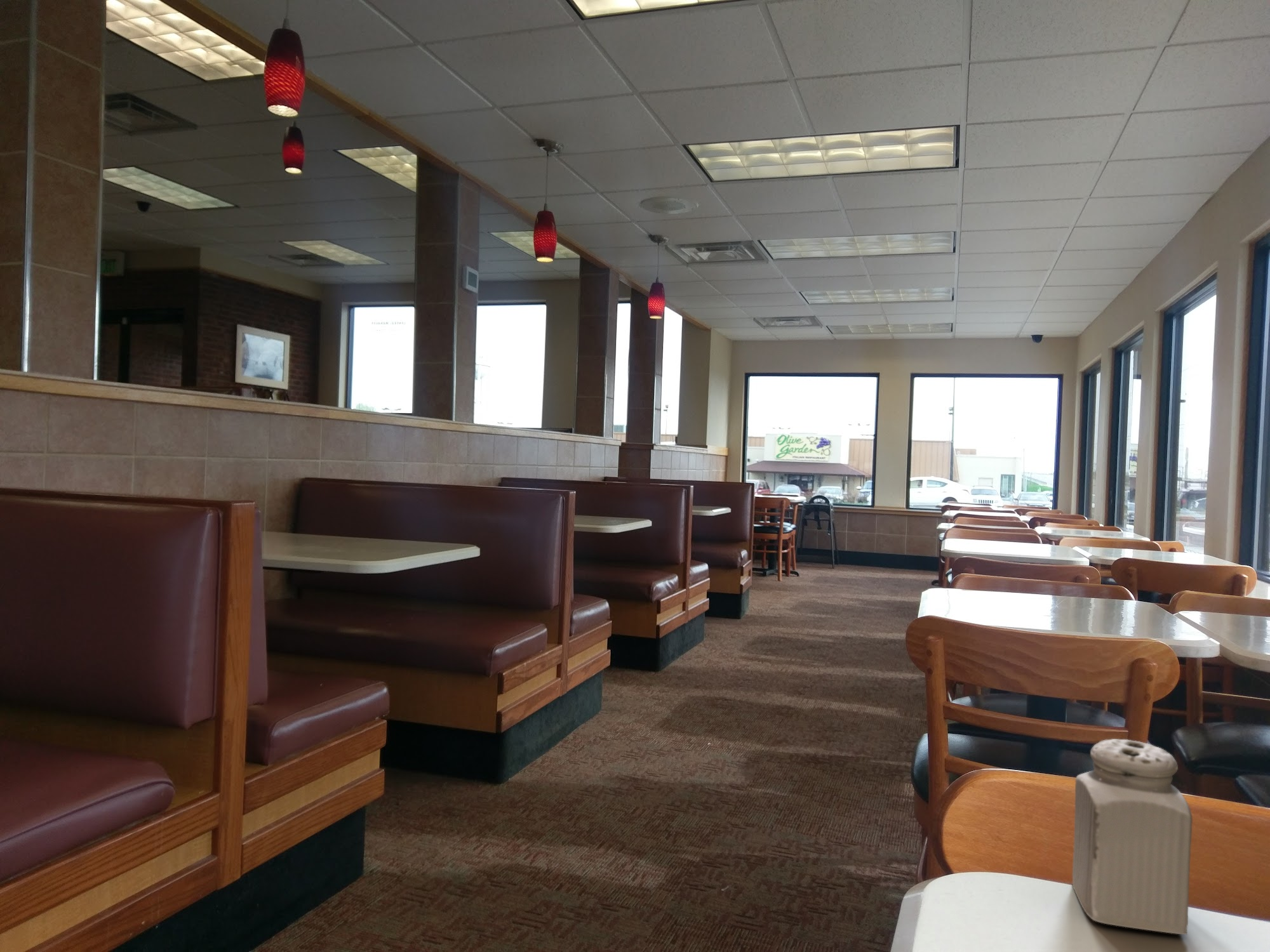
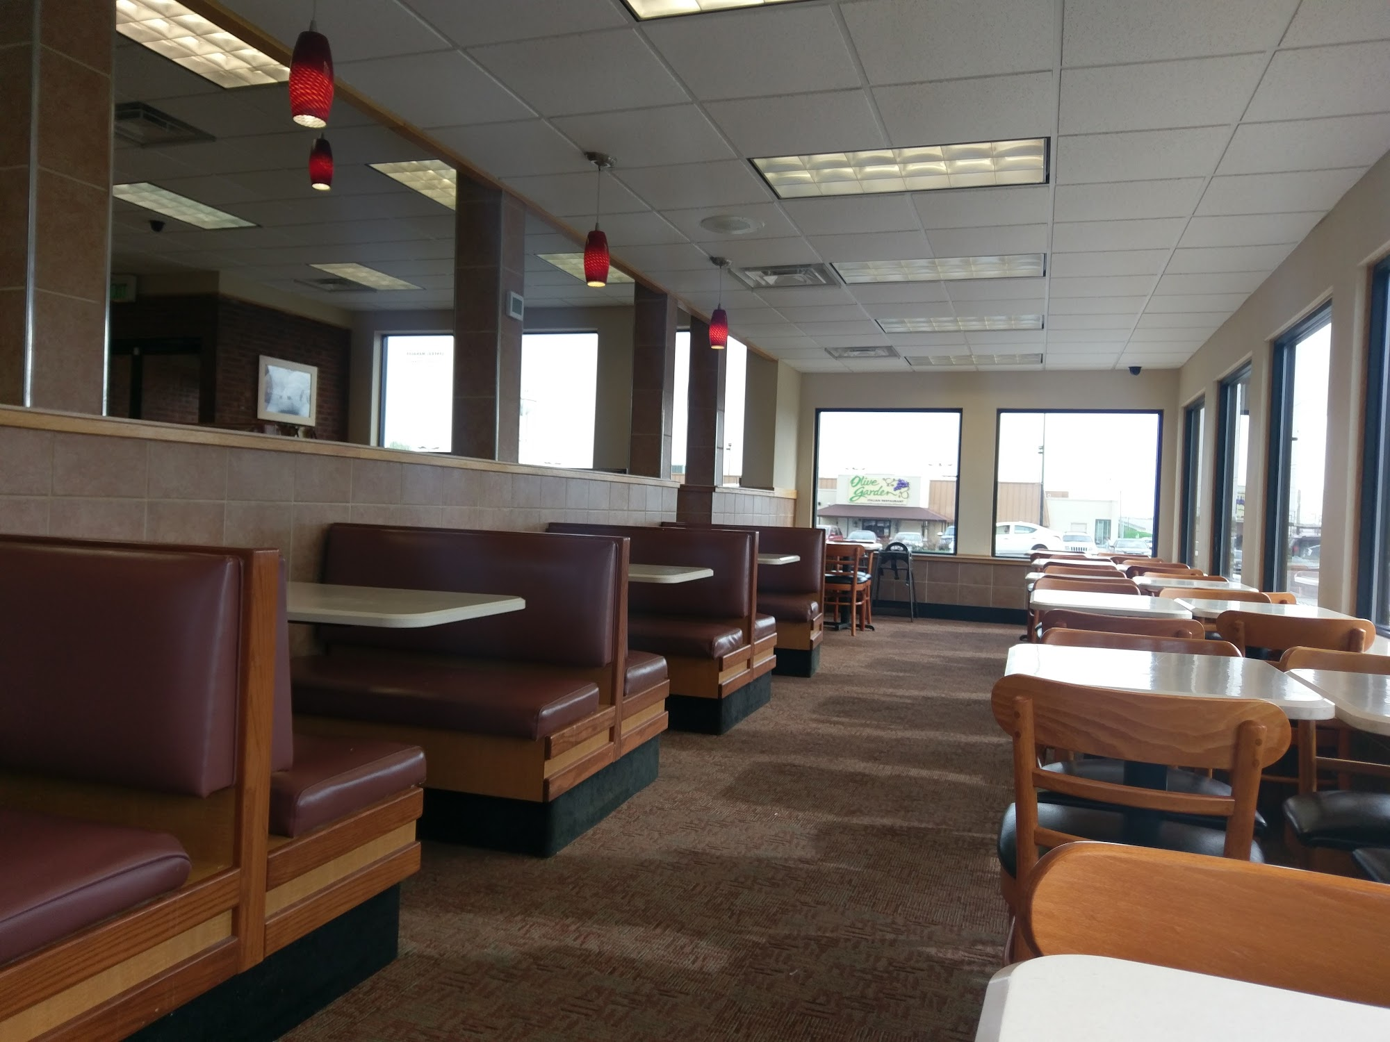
- salt shaker [1072,738,1193,935]
